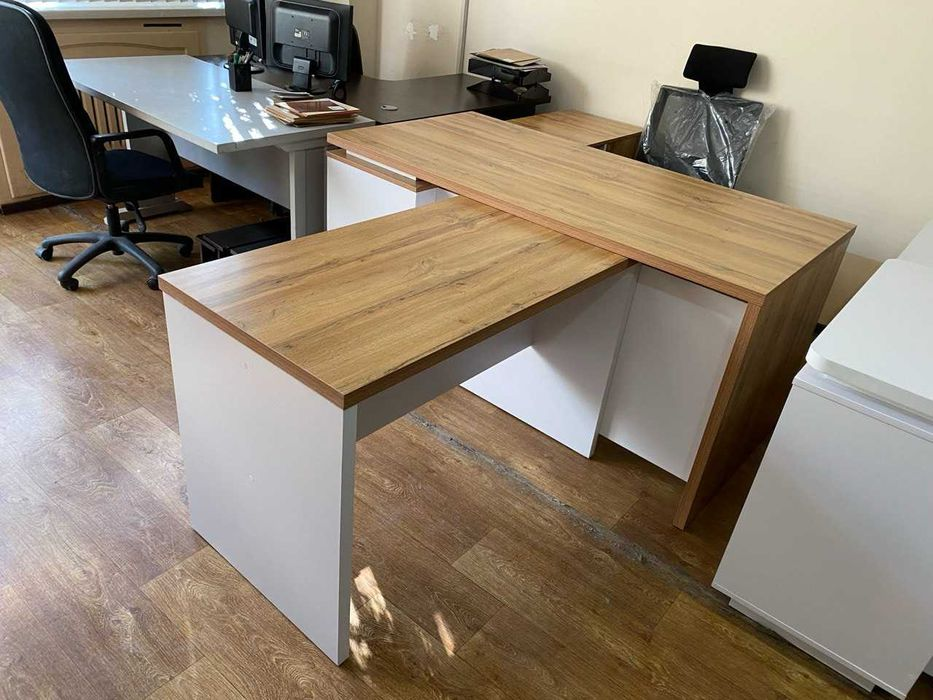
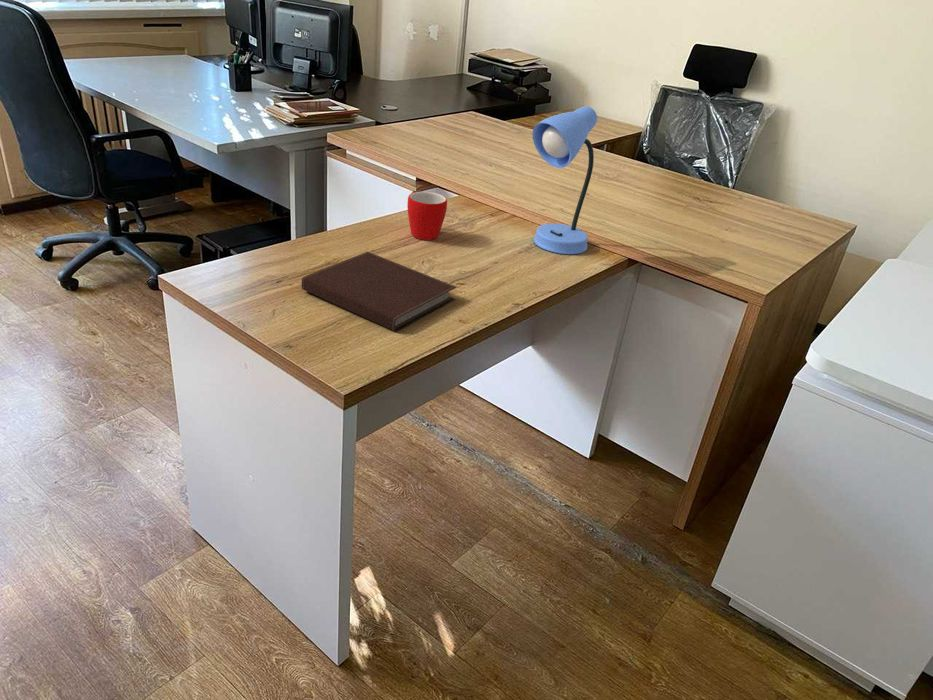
+ mug [406,190,448,241]
+ desk lamp [532,105,598,256]
+ notebook [301,251,458,332]
